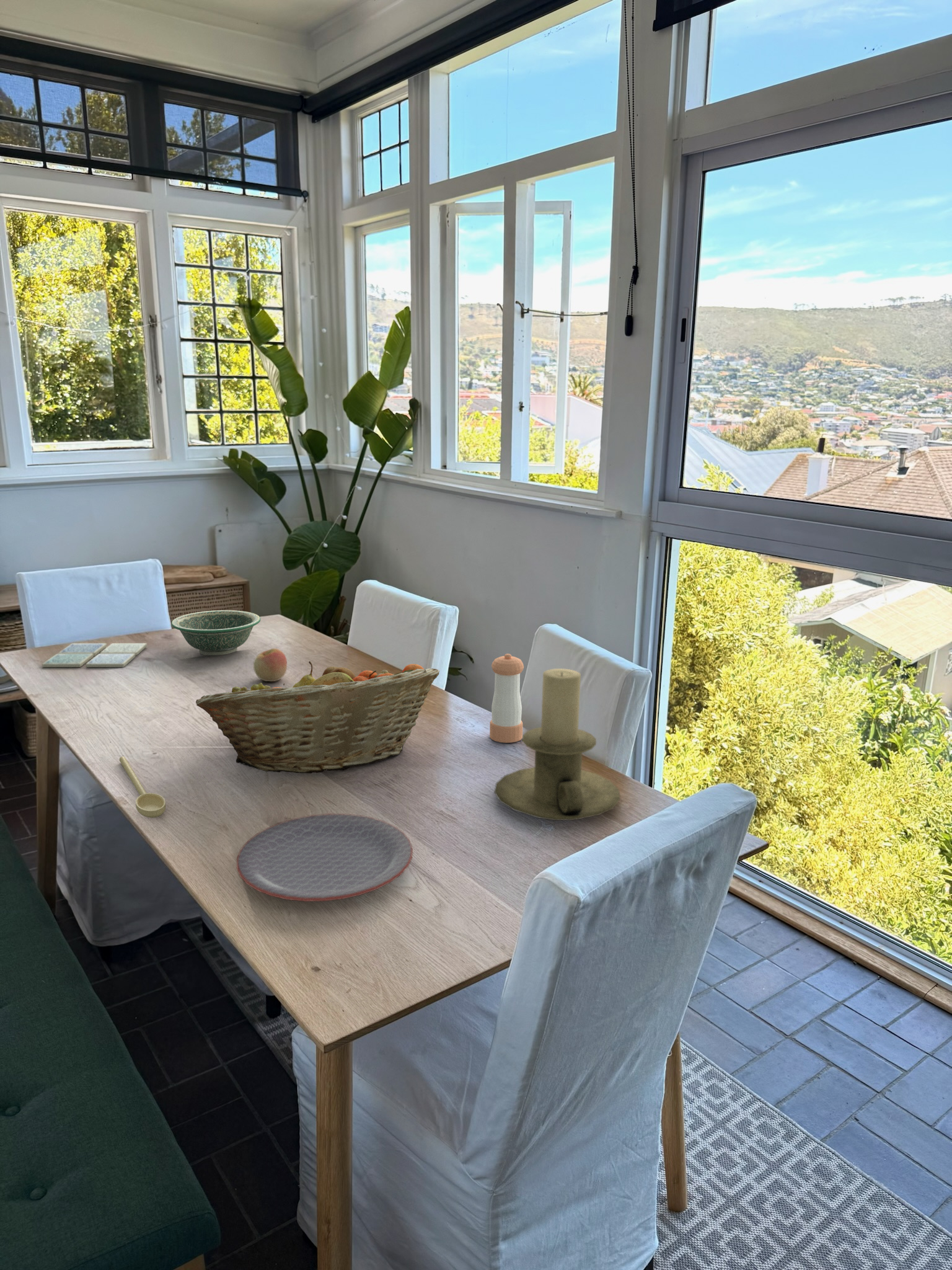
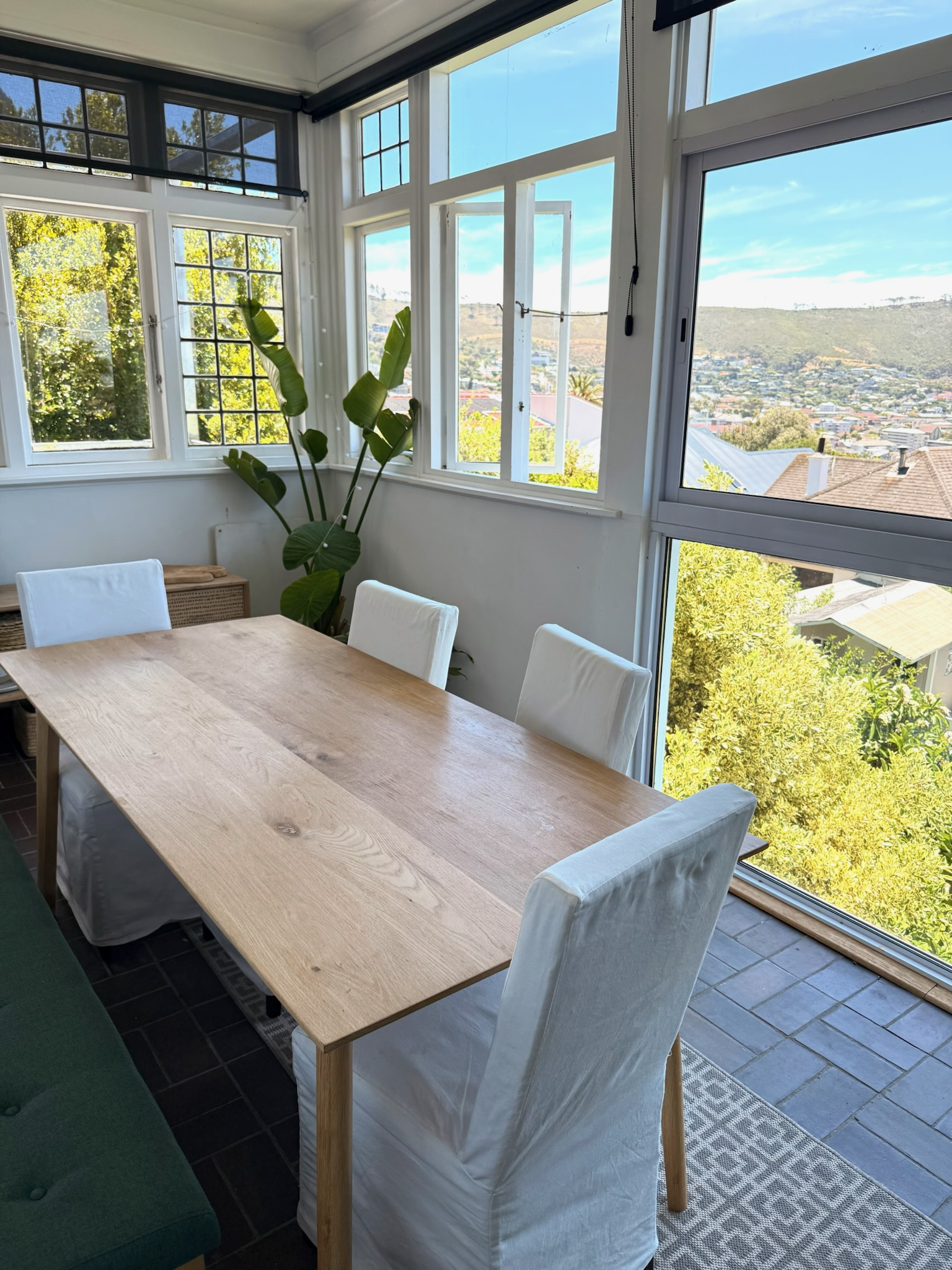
- fruit basket [195,660,440,774]
- apple [253,648,288,682]
- pepper shaker [489,653,524,744]
- spoon [119,756,166,819]
- plate [236,813,413,902]
- bowl [171,610,261,656]
- candle holder [494,668,621,821]
- drink coaster [42,642,148,668]
